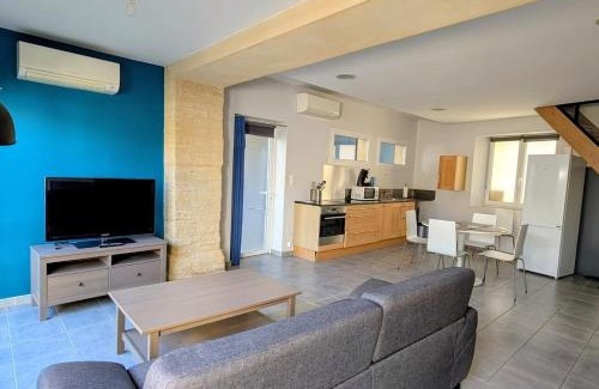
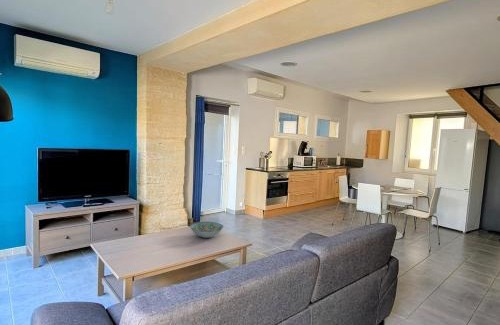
+ decorative bowl [189,221,224,239]
